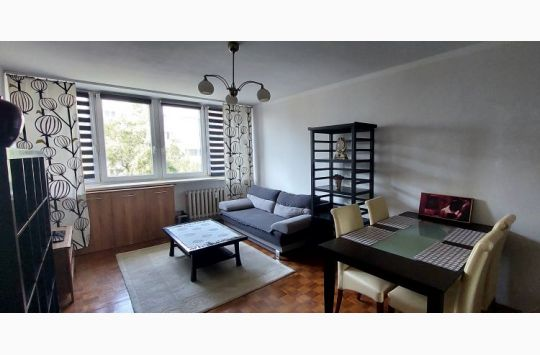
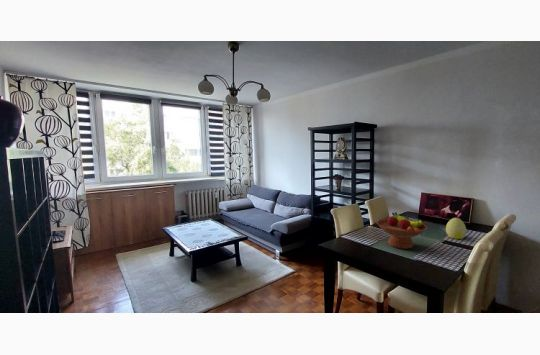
+ fruit bowl [376,211,429,250]
+ decorative egg [445,217,467,240]
